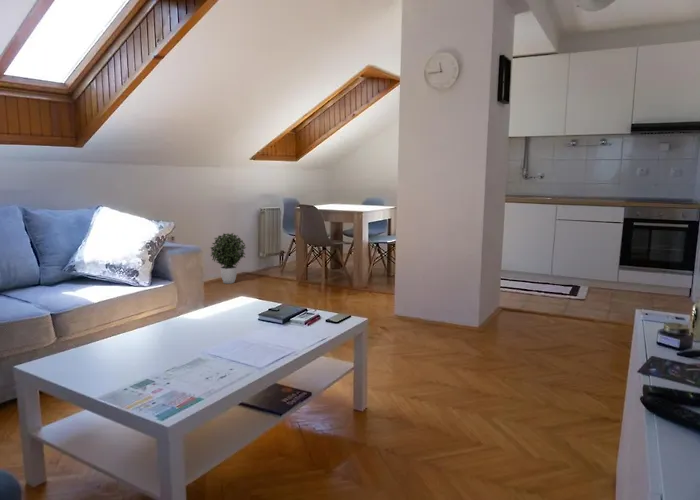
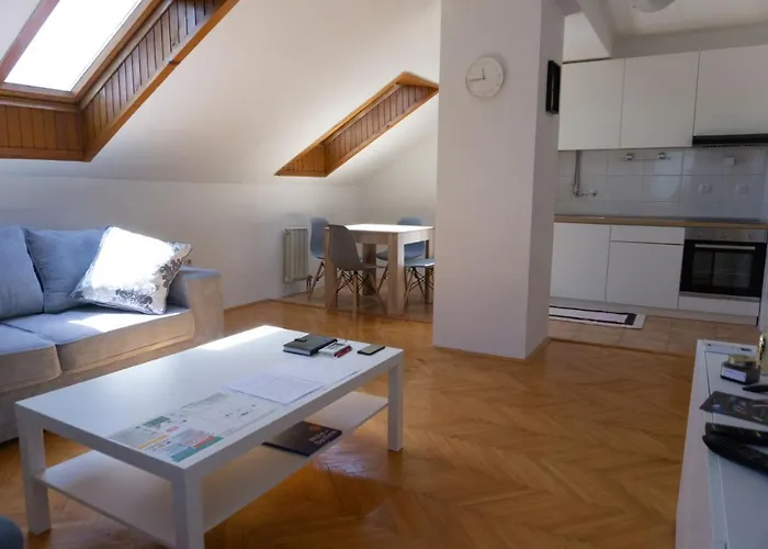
- potted plant [209,232,247,285]
